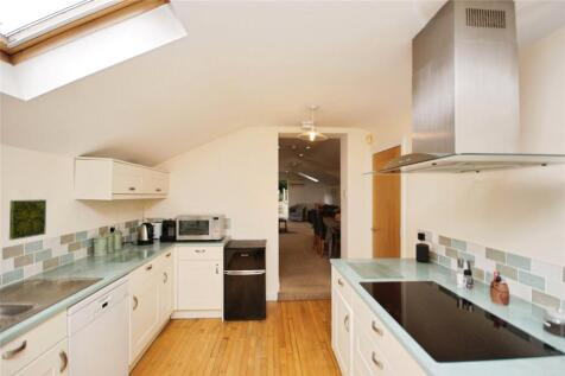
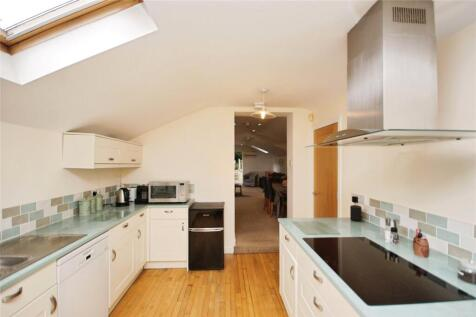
- decorative tile [8,198,47,241]
